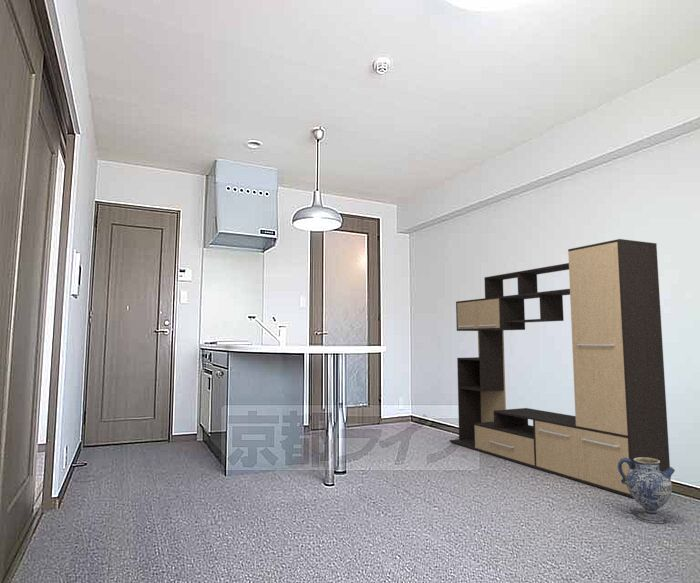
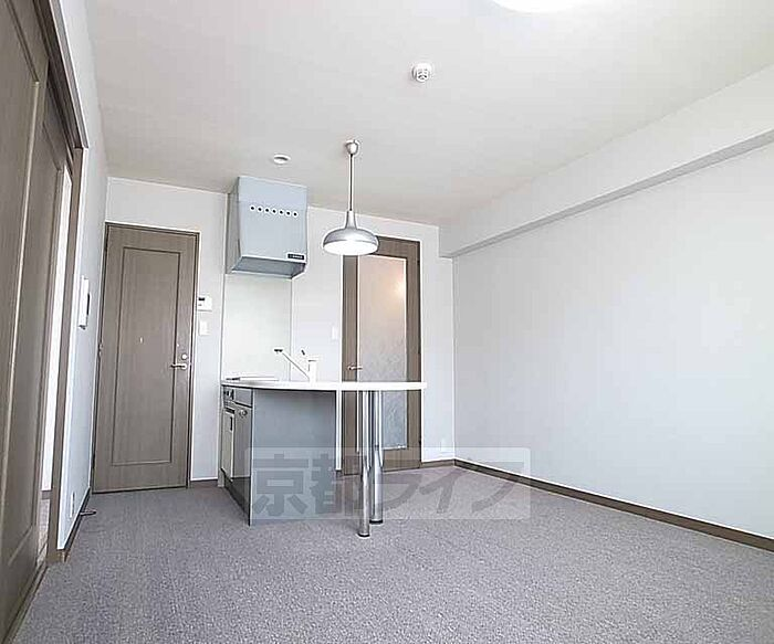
- media console [449,238,671,499]
- ceramic jug [618,457,676,524]
